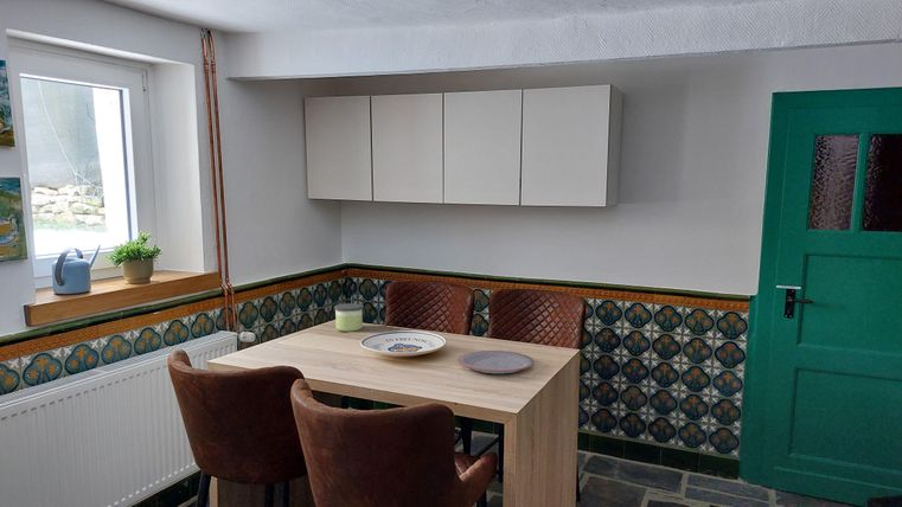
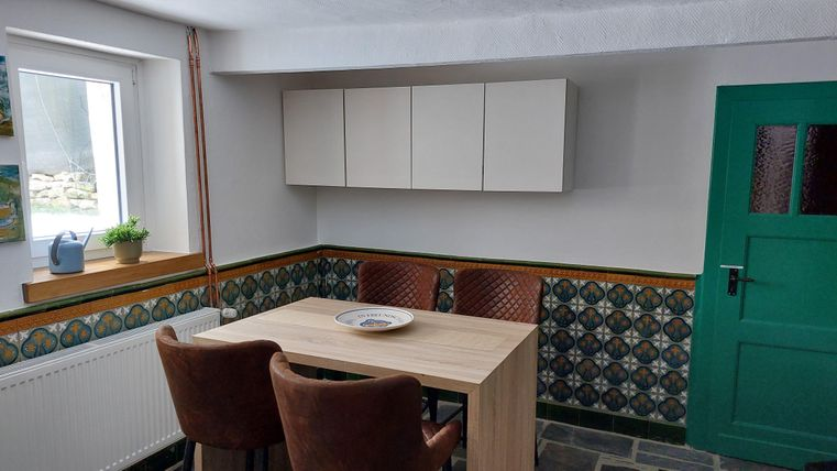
- plate [458,349,536,374]
- candle [333,302,365,333]
